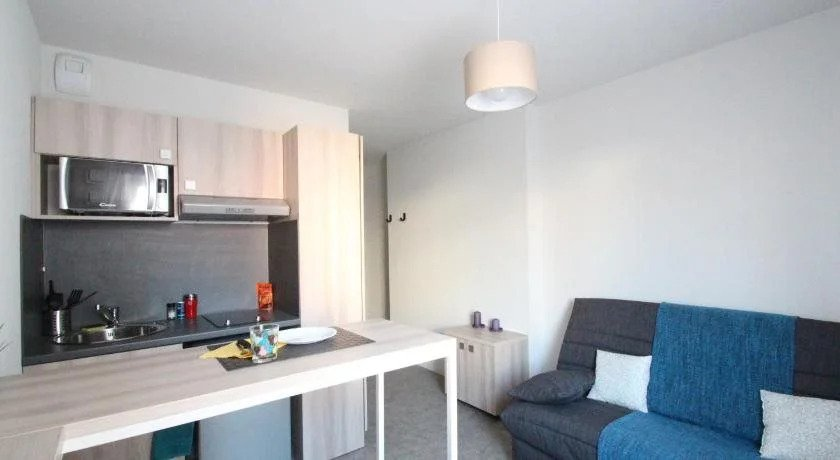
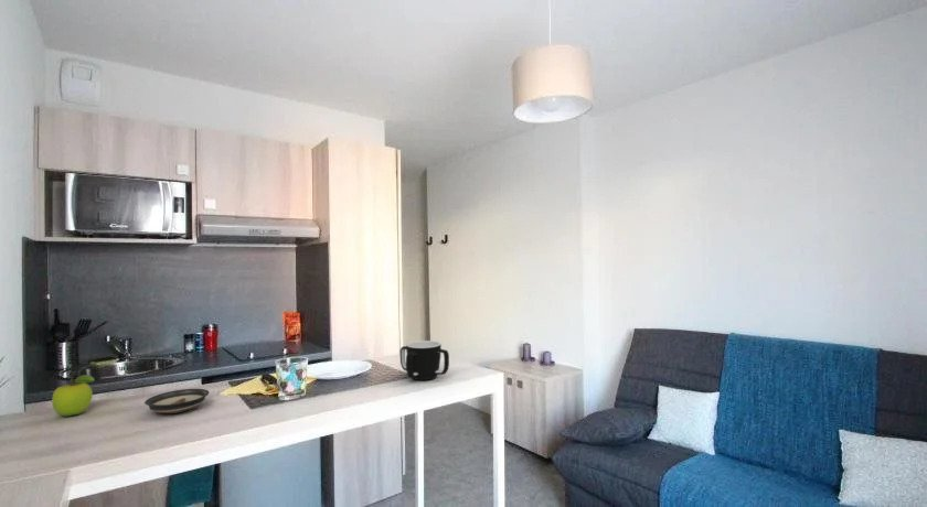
+ mug [399,339,450,381]
+ saucer [143,388,210,414]
+ fruit [51,374,96,418]
